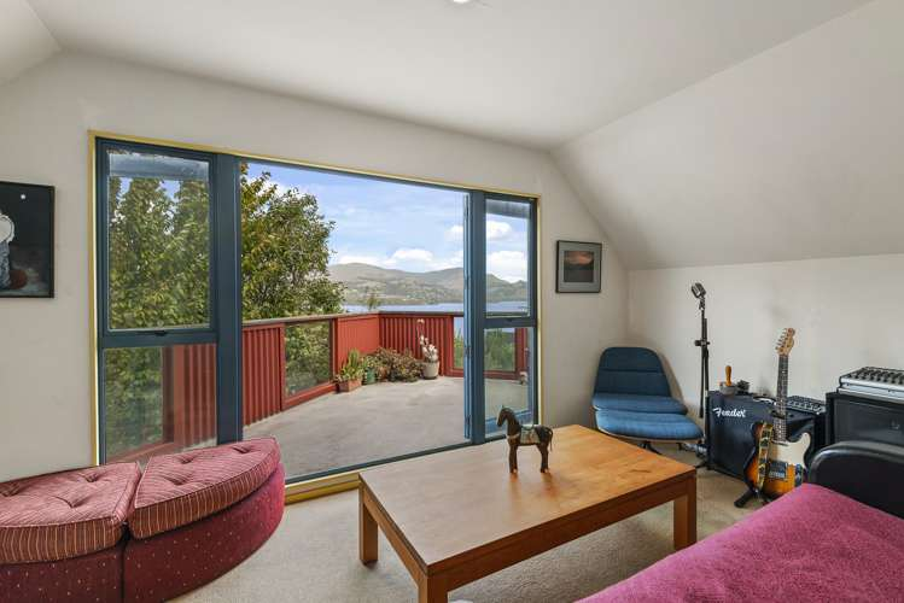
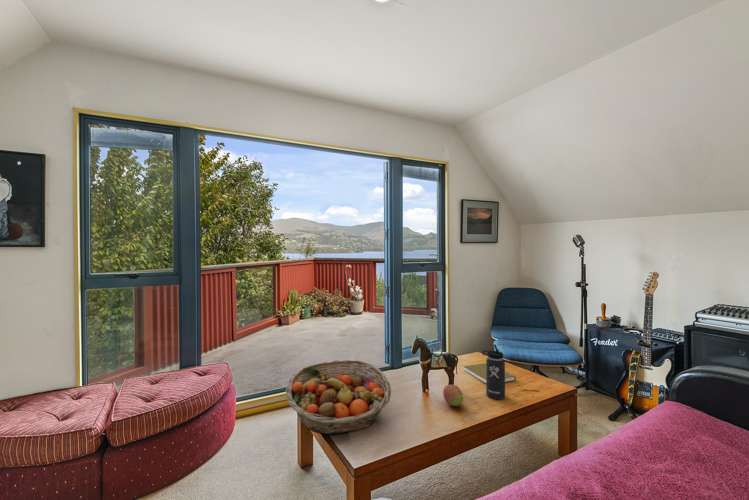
+ book [463,362,517,385]
+ fruit [442,384,464,407]
+ fruit basket [285,359,392,436]
+ thermos bottle [481,343,506,401]
